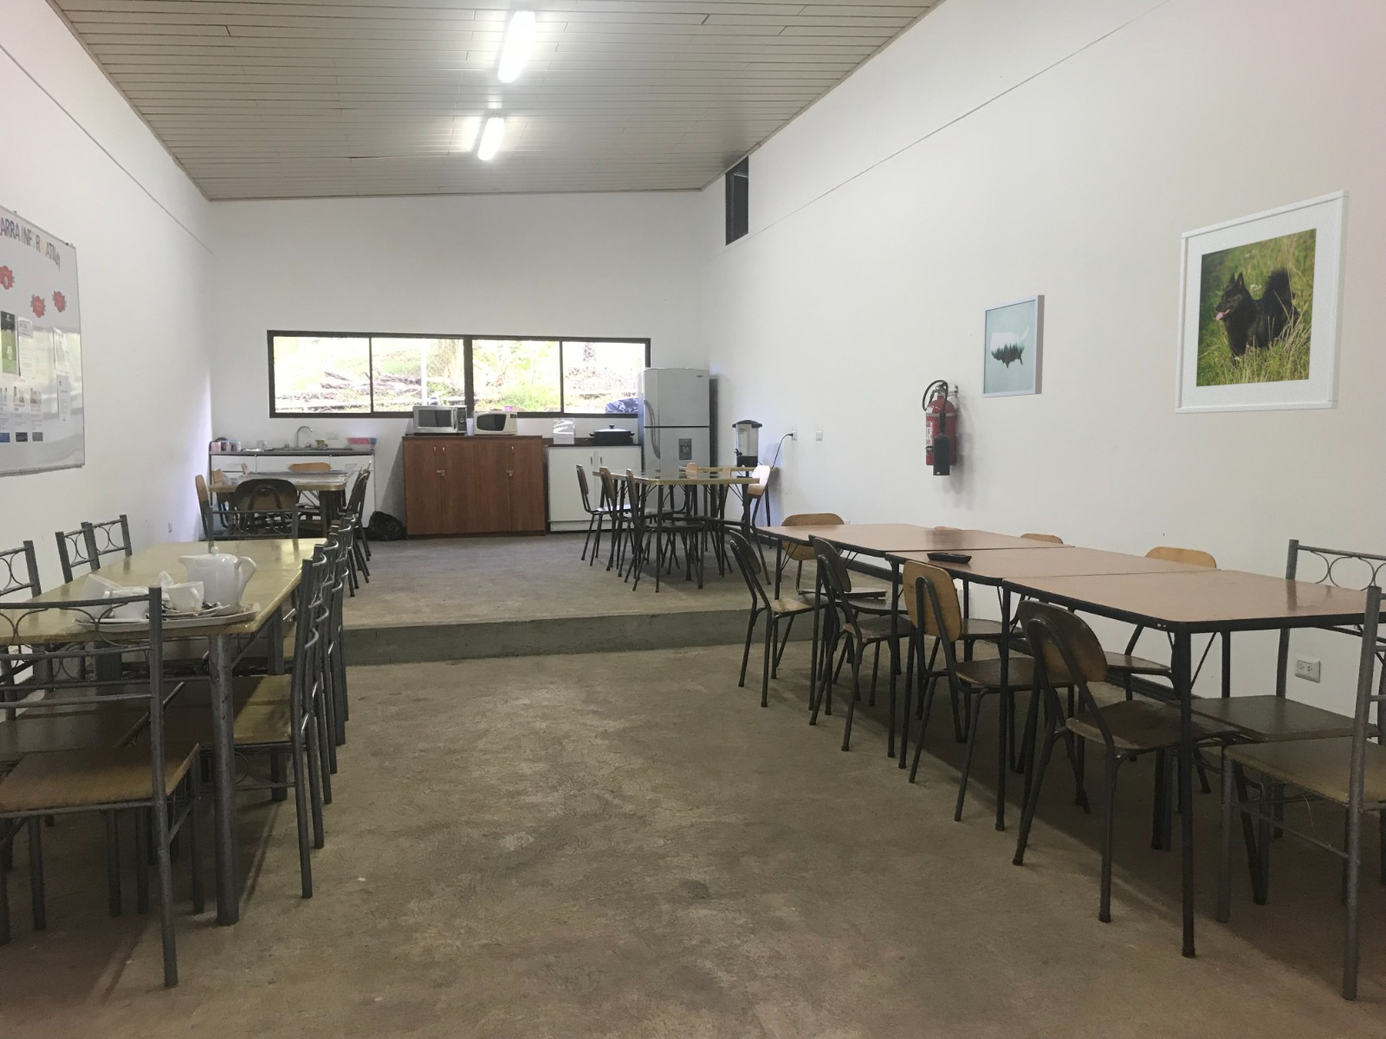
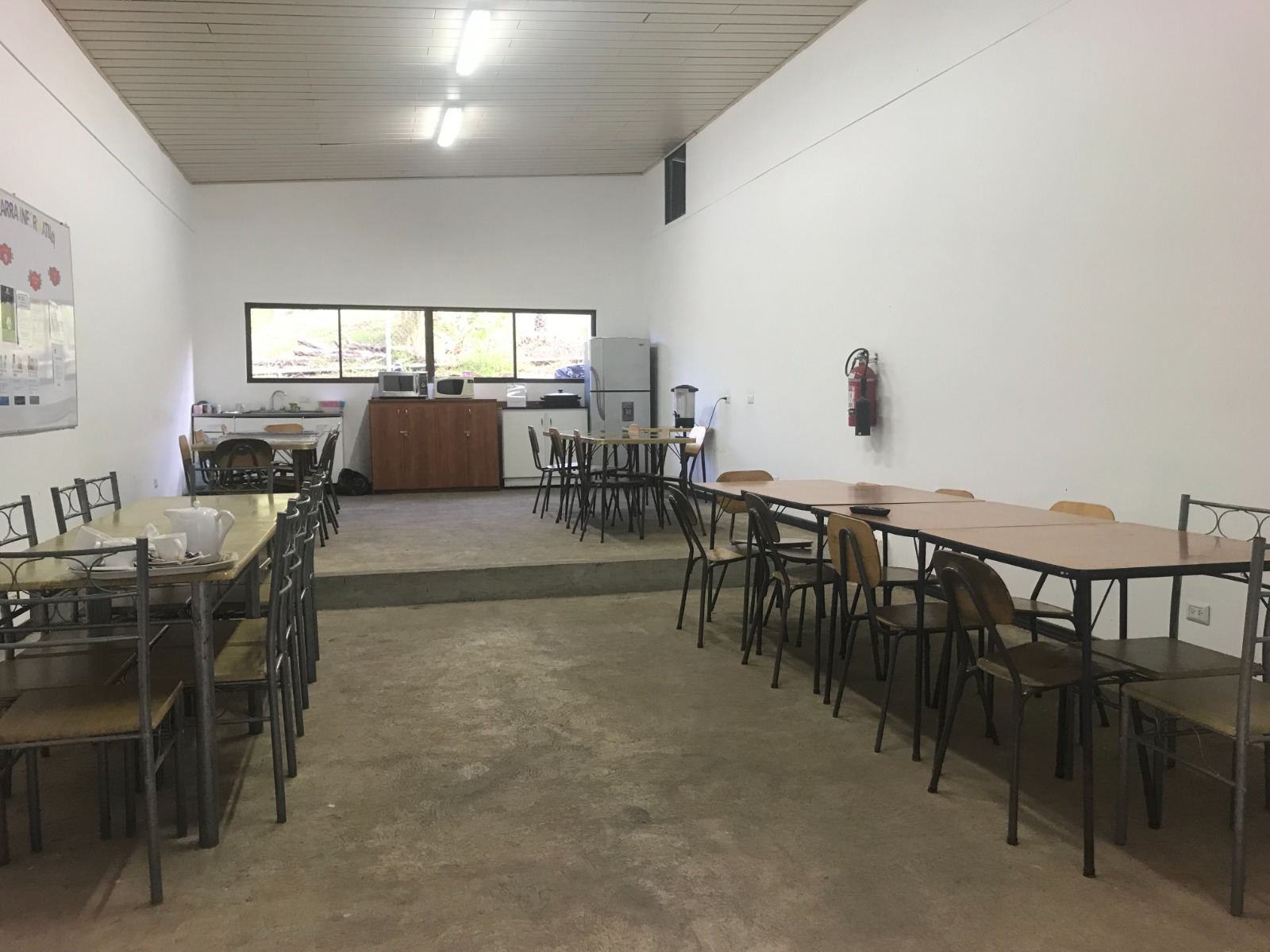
- wall art [981,295,1046,398]
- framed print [1174,189,1350,415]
